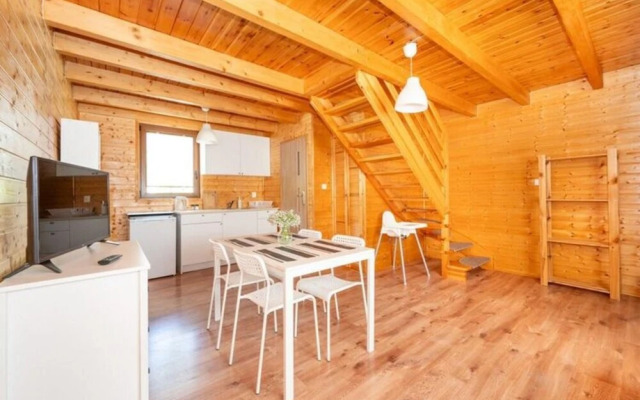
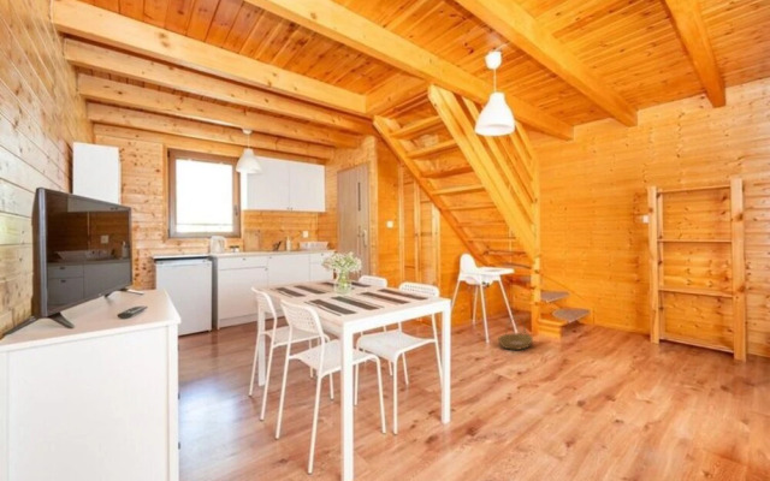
+ basket [497,315,534,351]
